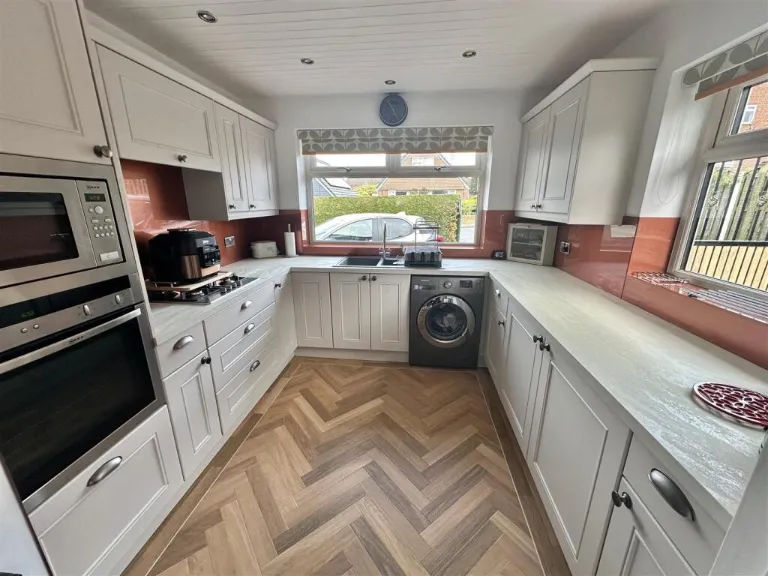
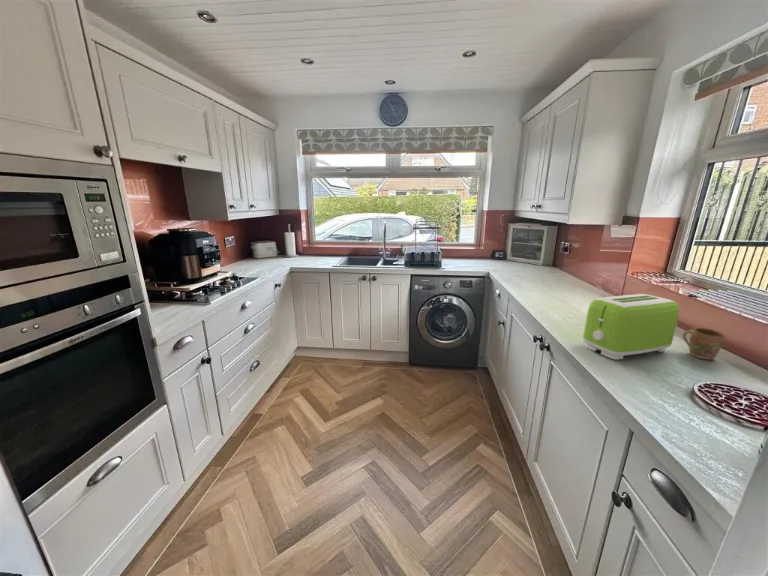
+ toaster [582,293,681,360]
+ mug [682,327,726,360]
